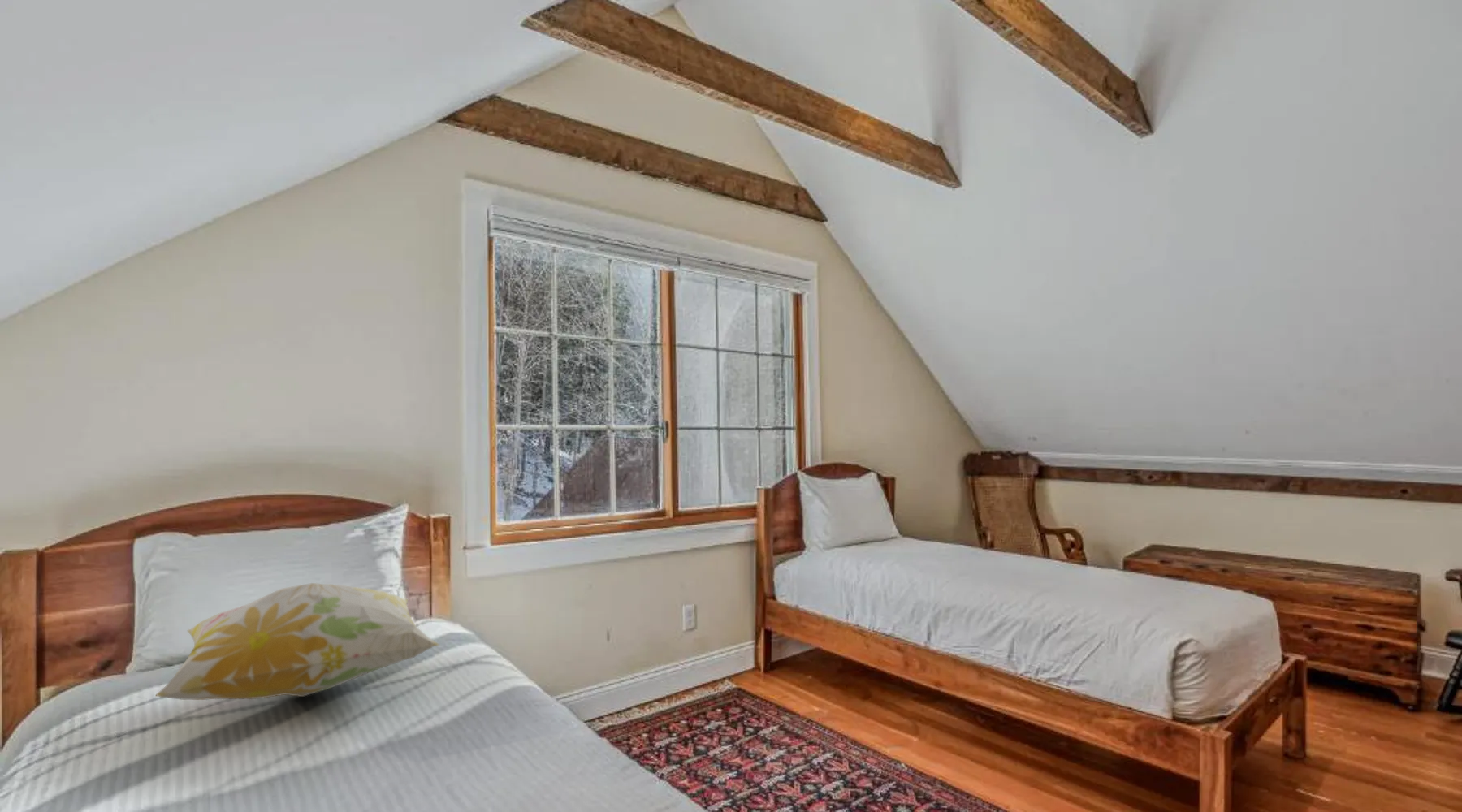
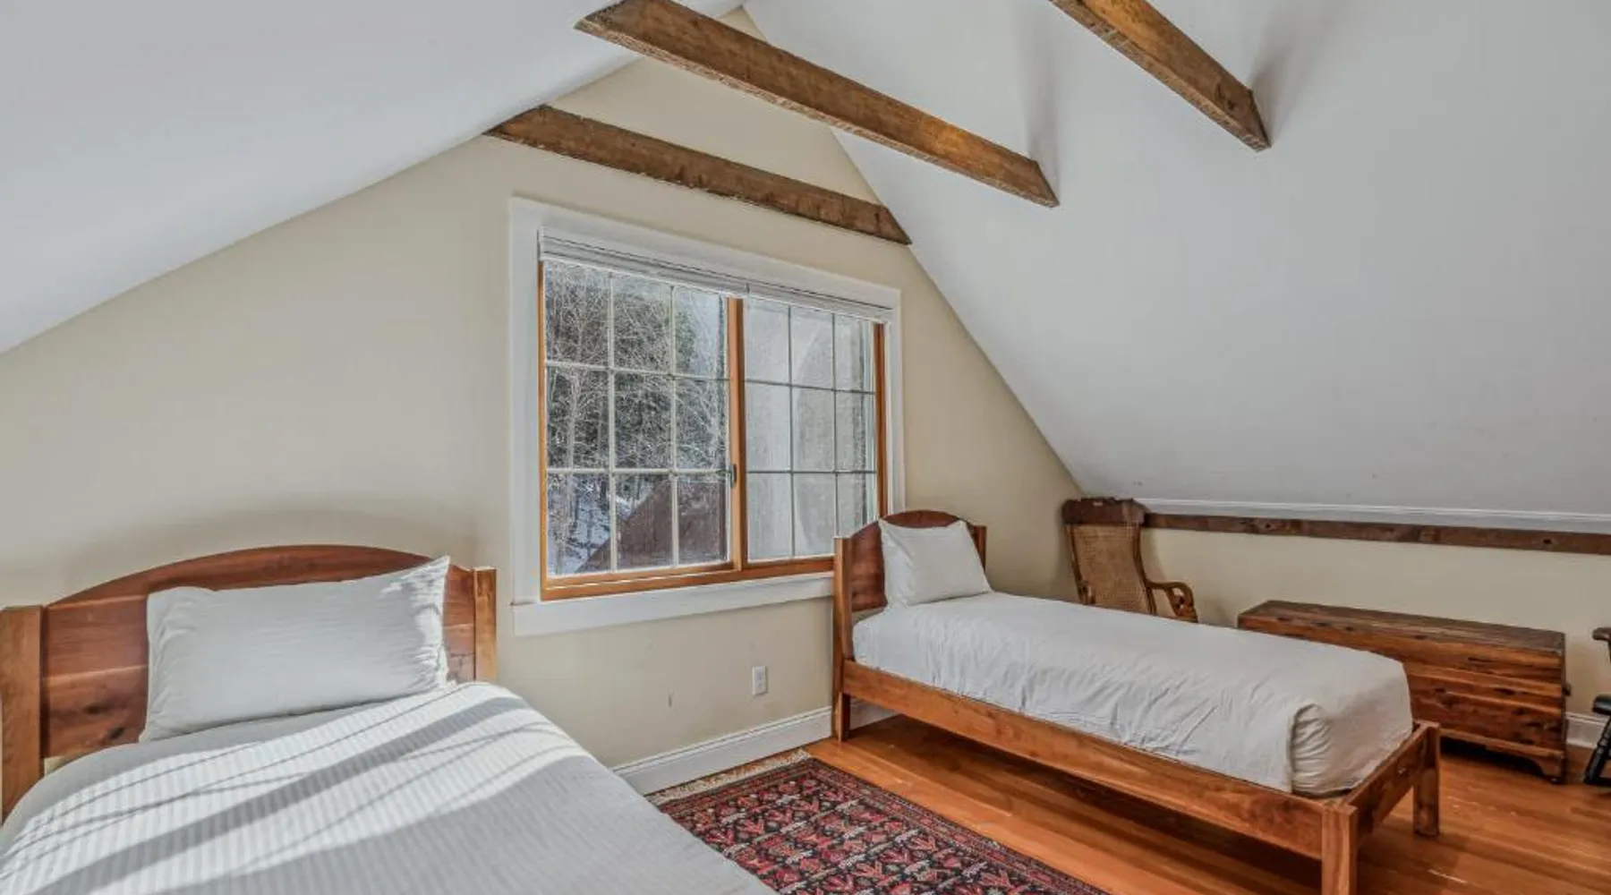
- decorative pillow [154,582,440,701]
